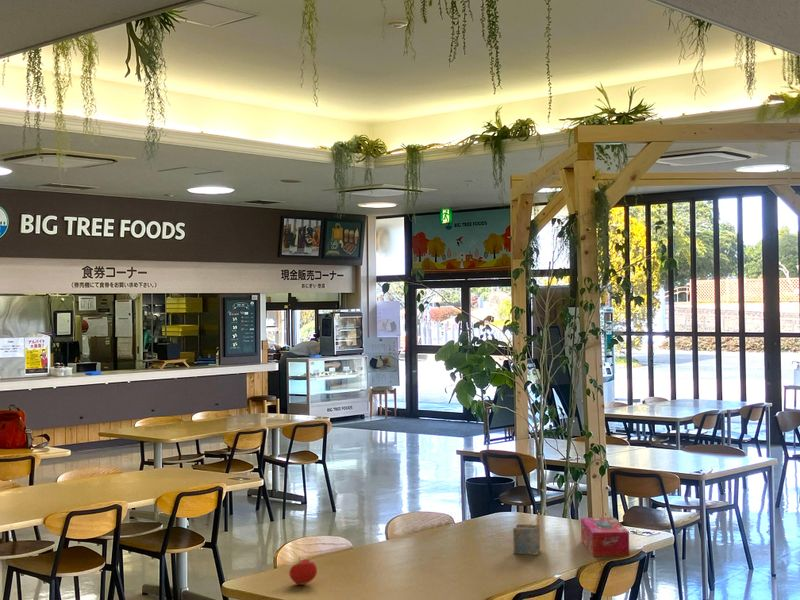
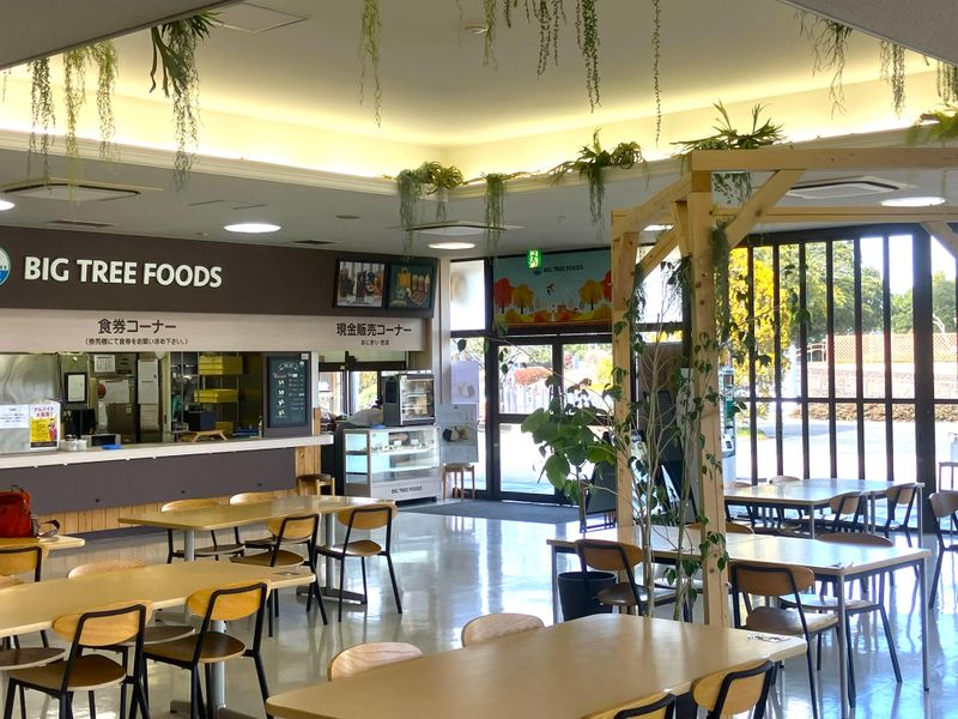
- fruit [288,556,318,586]
- napkin holder [512,515,541,556]
- tissue box [580,516,630,557]
